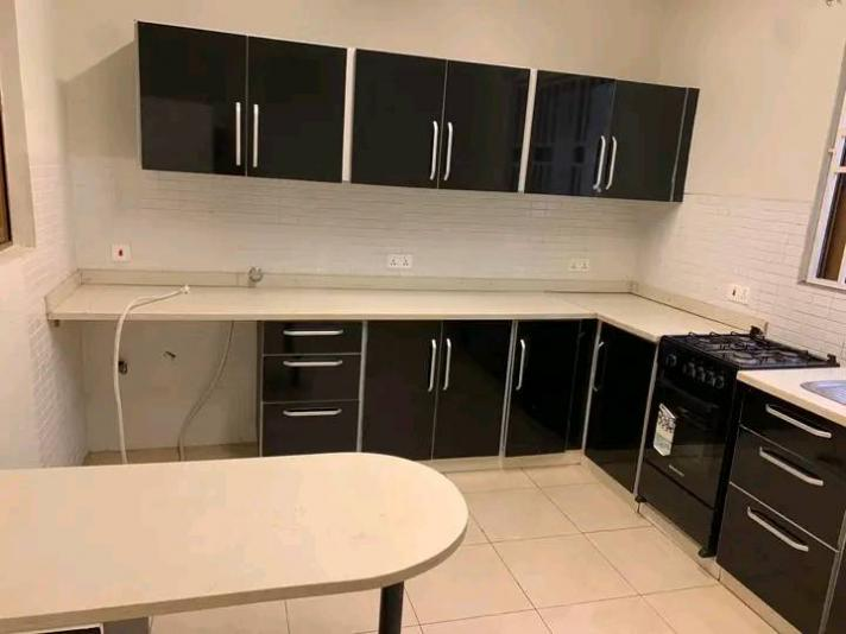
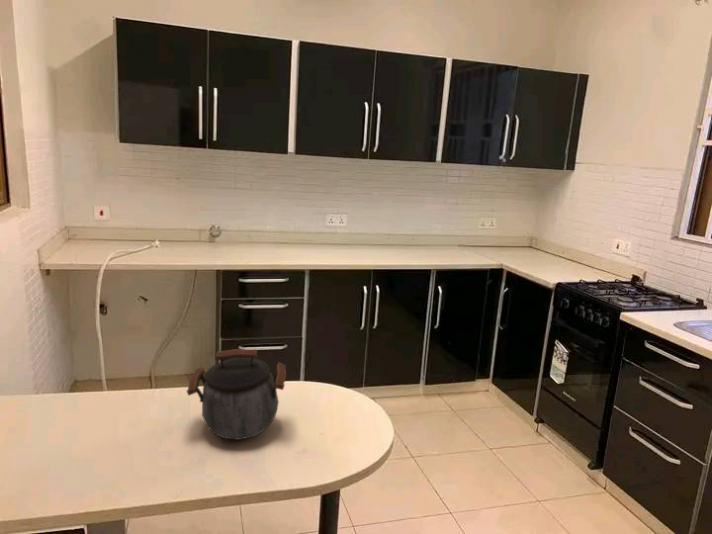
+ kettle [186,348,287,441]
